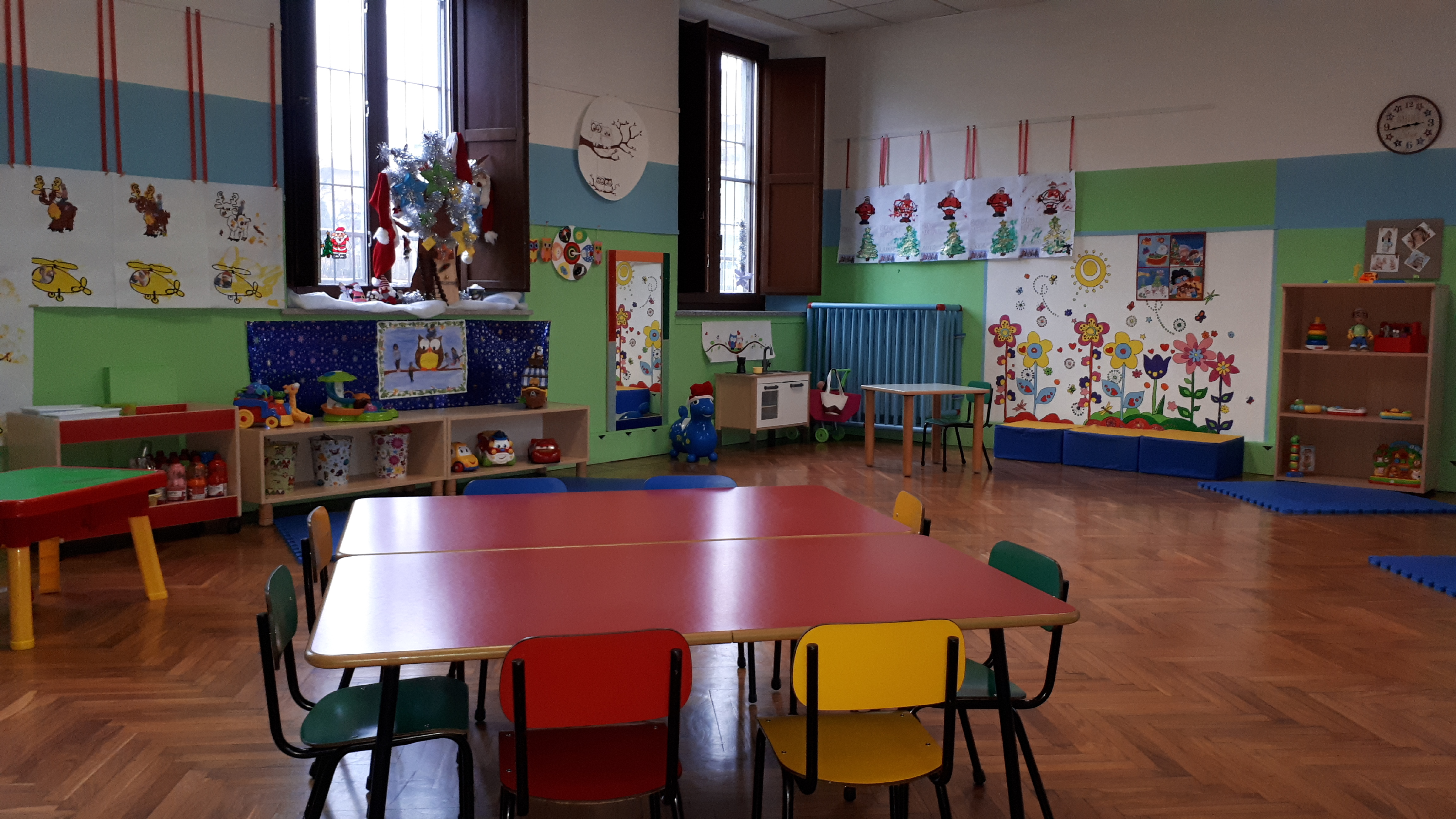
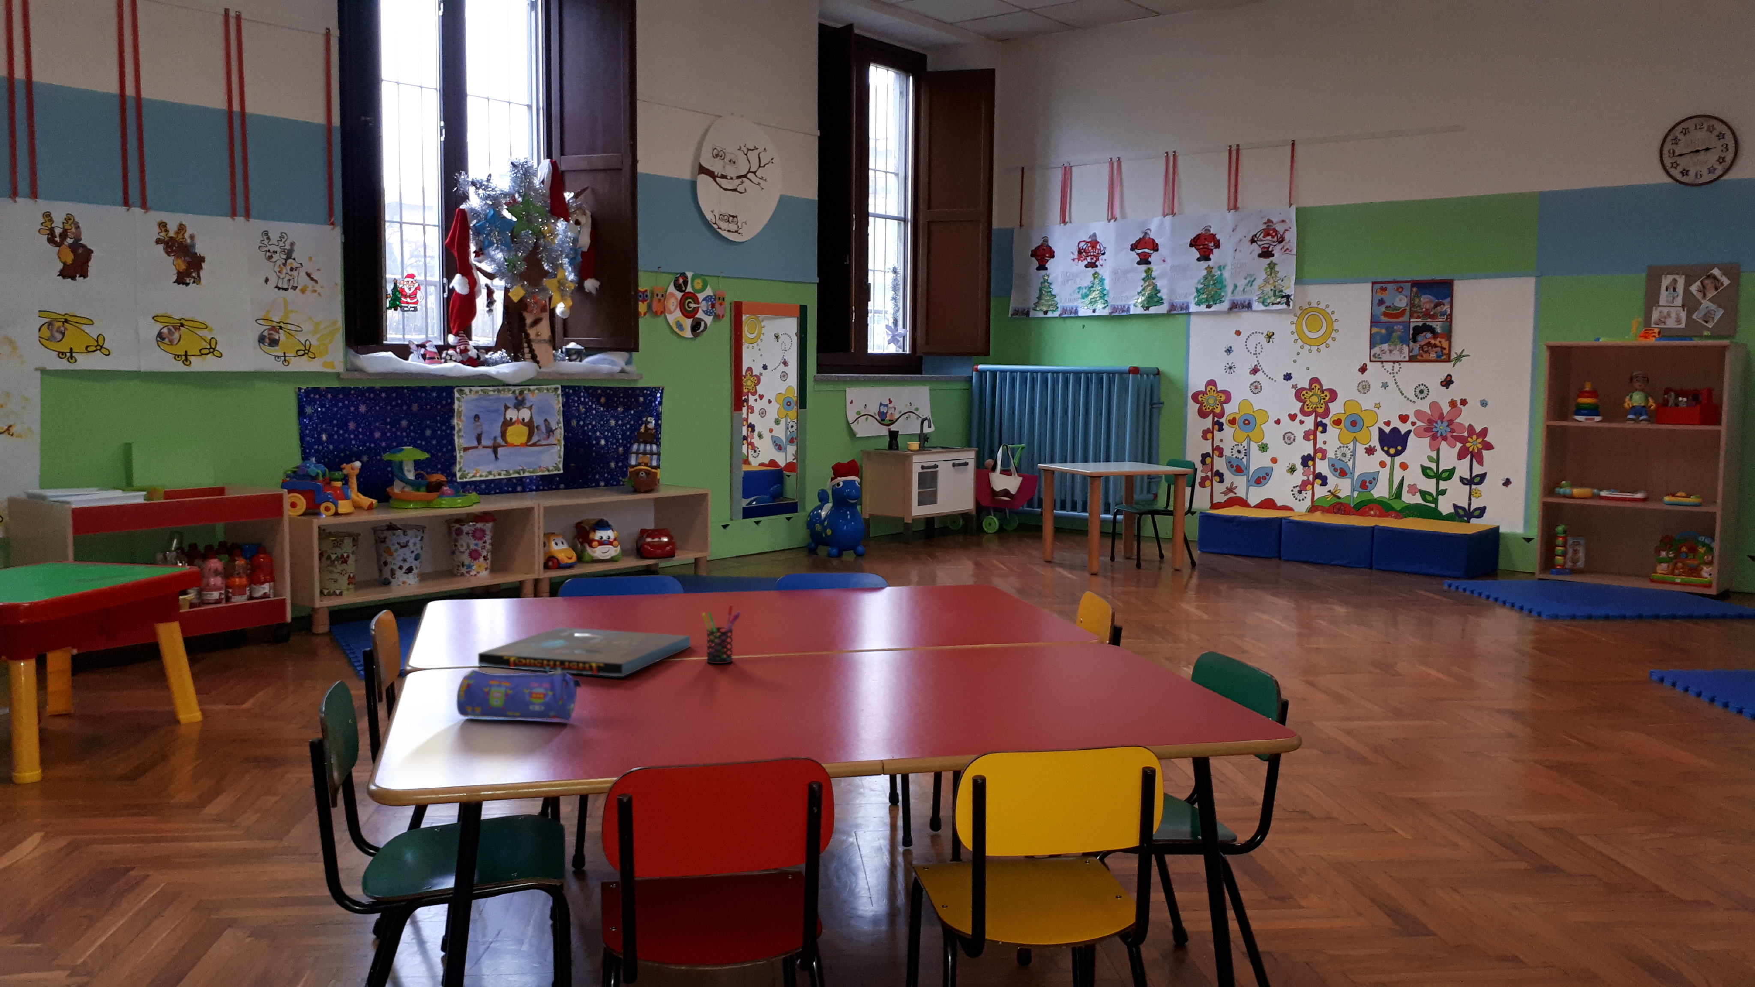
+ pencil case [456,670,582,722]
+ board game [477,627,691,677]
+ pen holder [702,605,741,664]
